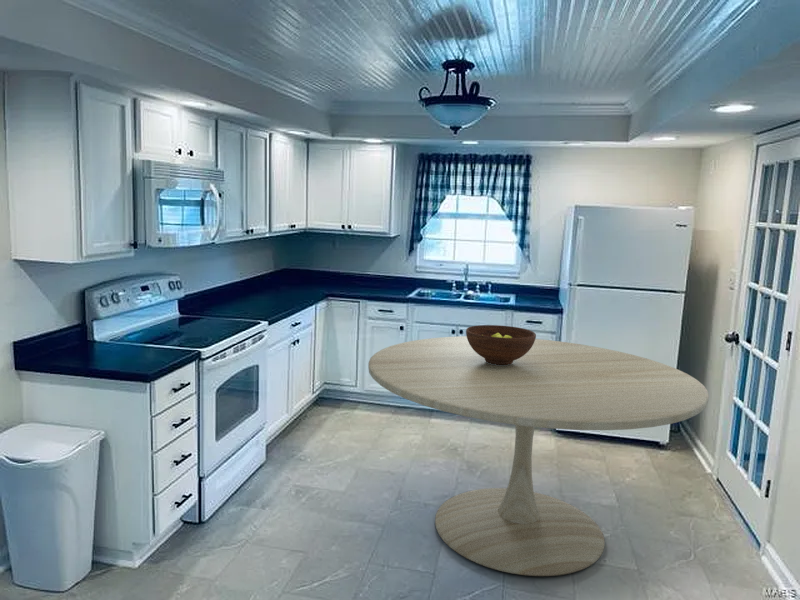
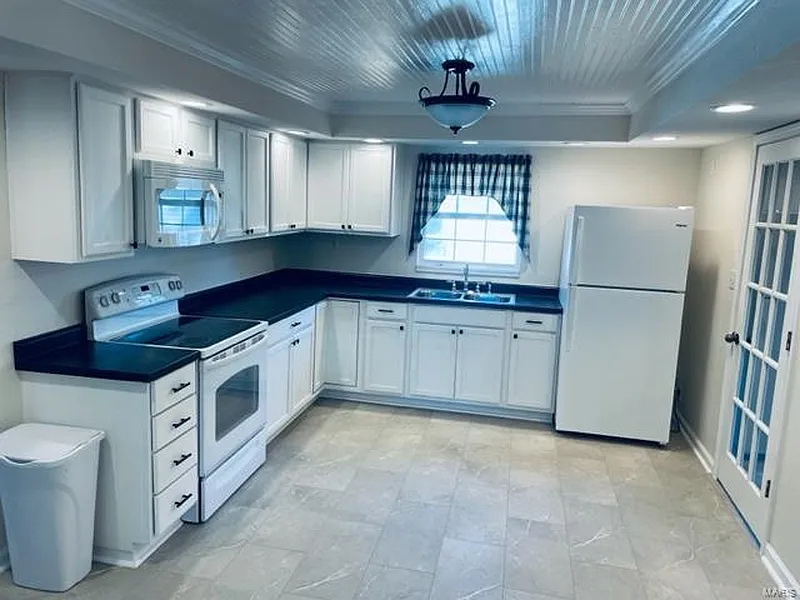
- dining table [367,335,710,577]
- fruit bowl [465,324,537,365]
